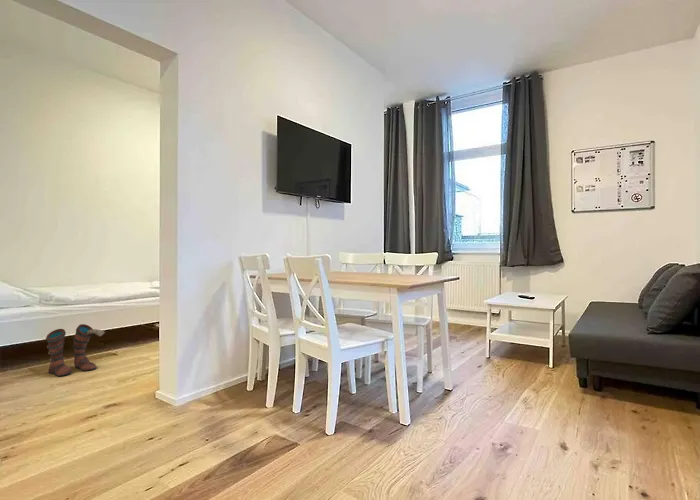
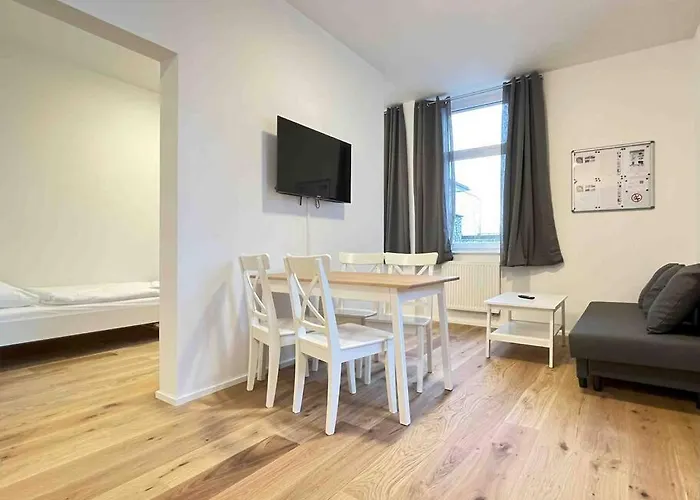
- boots [45,323,106,378]
